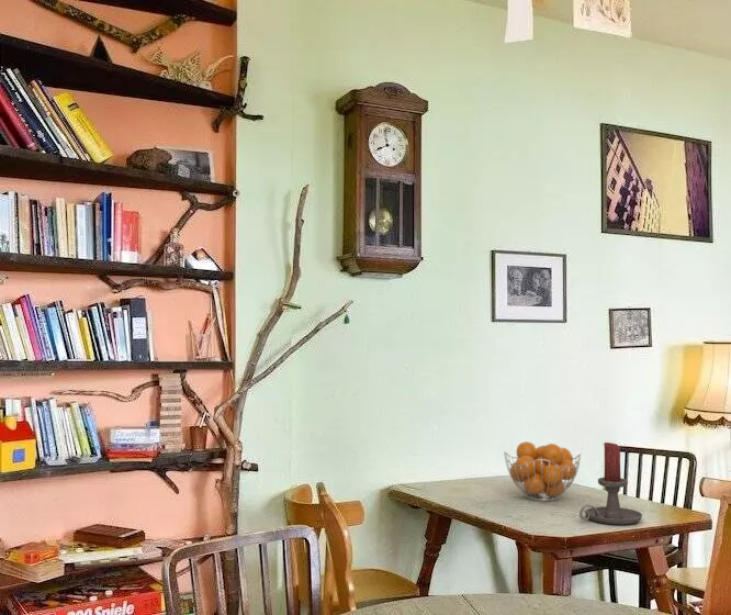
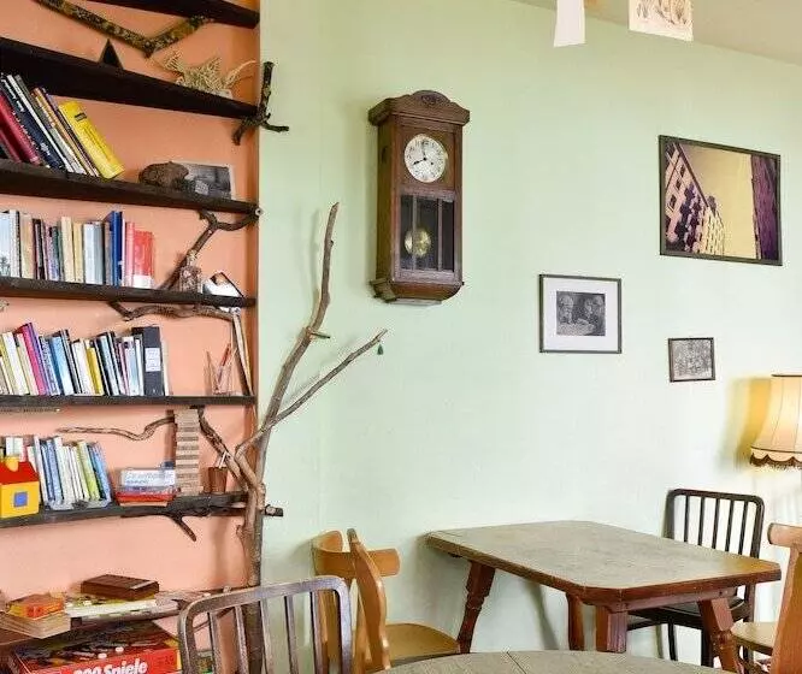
- candle holder [578,441,643,526]
- fruit basket [503,440,582,502]
